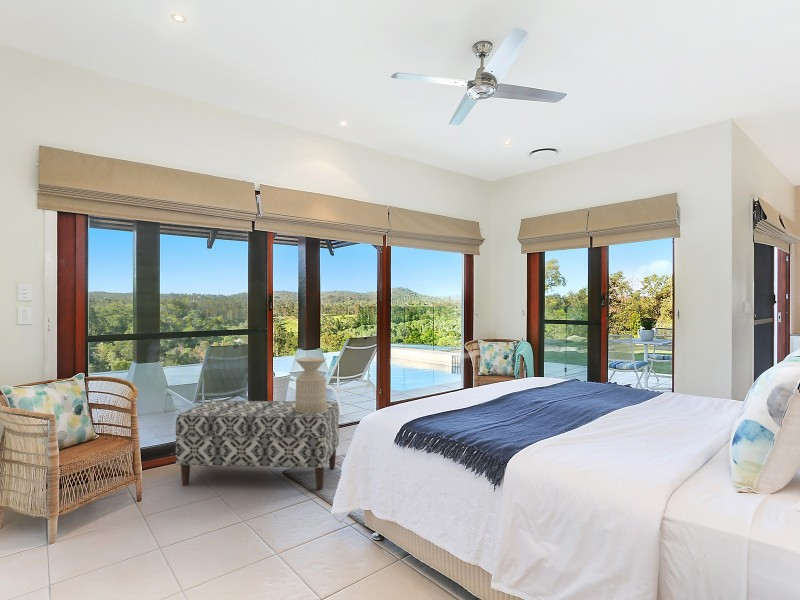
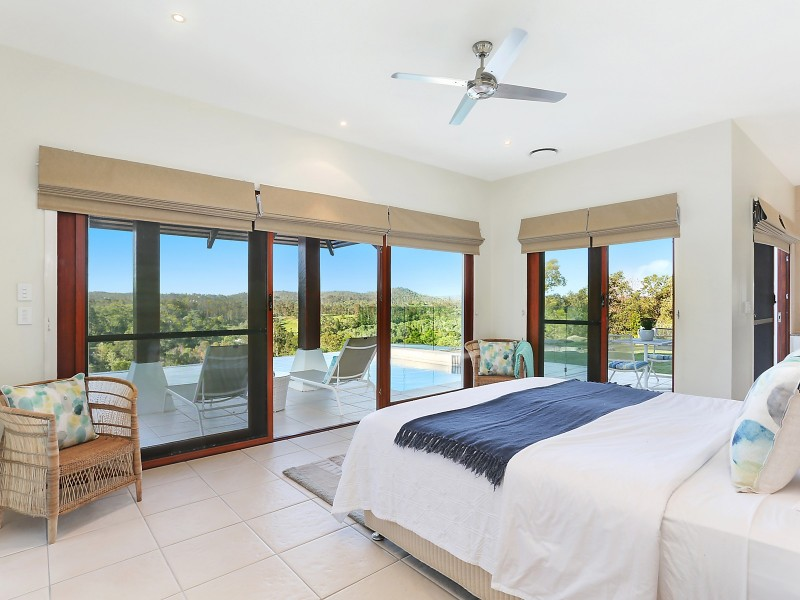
- bench [175,400,340,490]
- side table [294,356,328,413]
